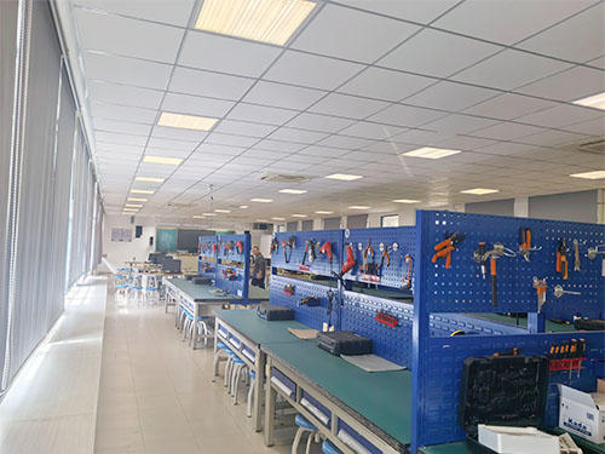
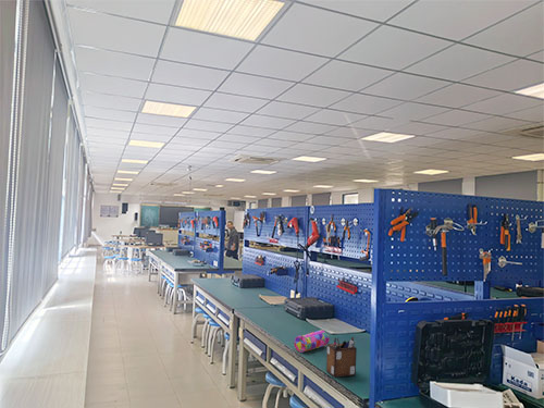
+ pencil case [294,329,331,354]
+ desk organizer [325,336,358,379]
